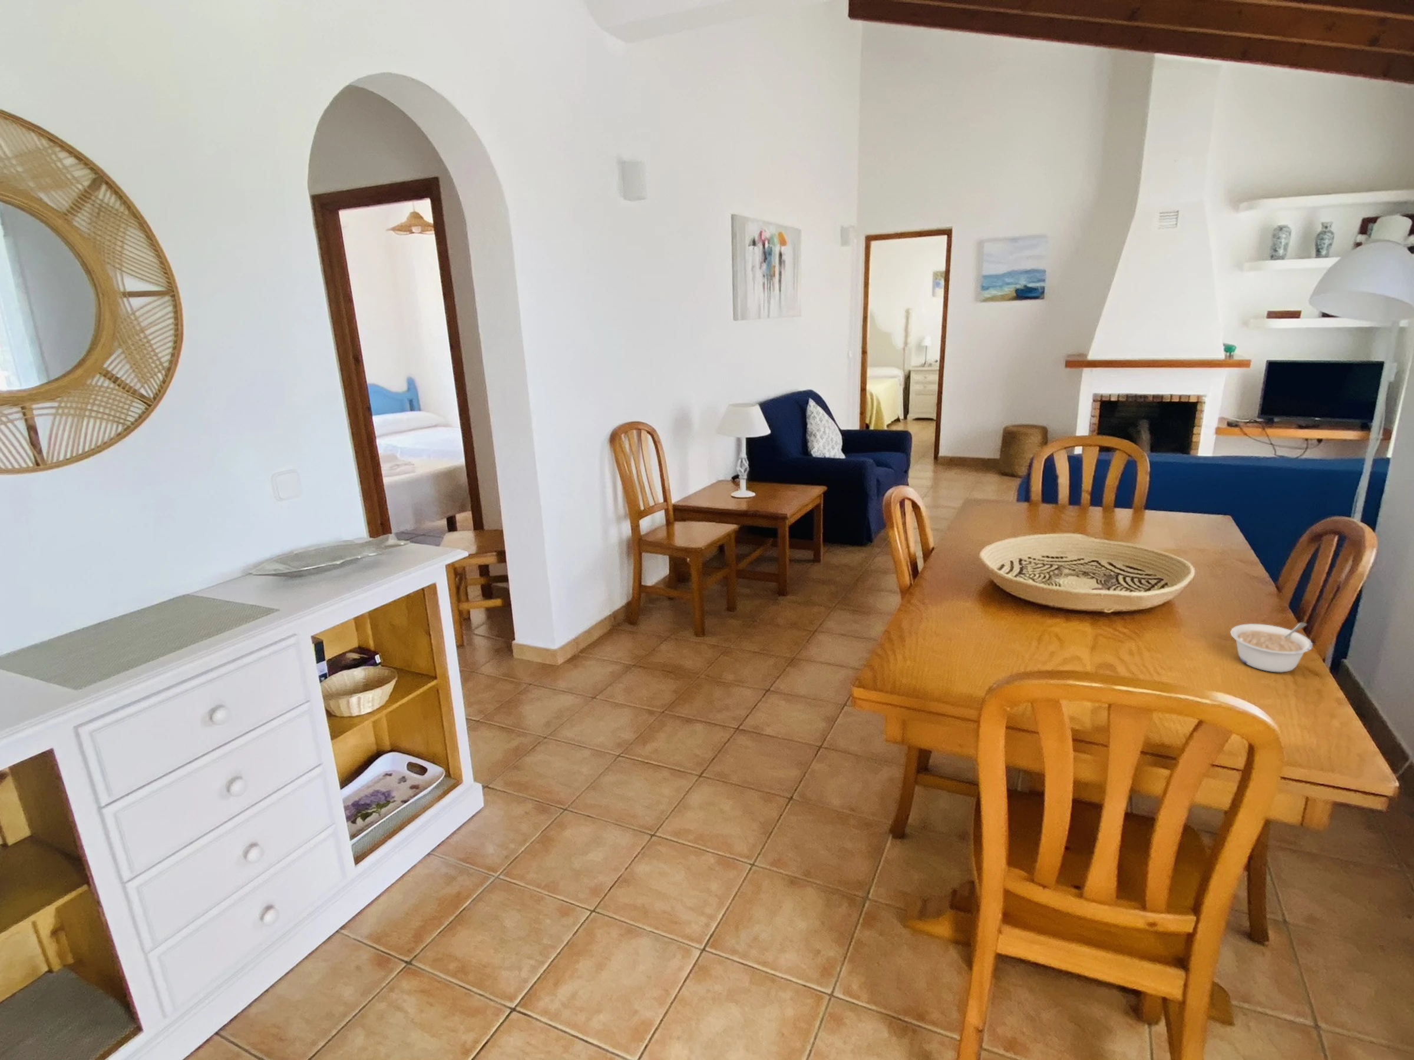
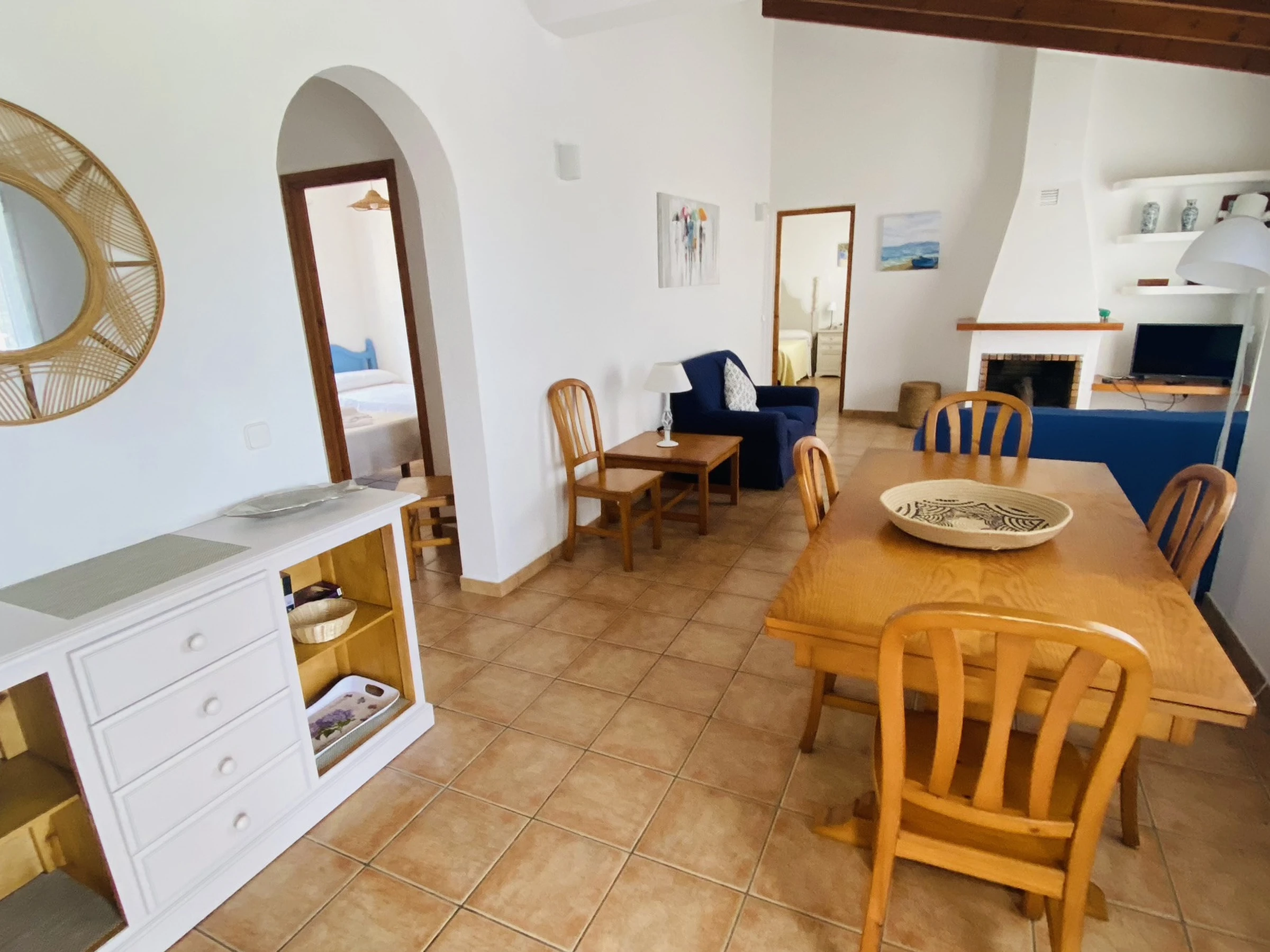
- legume [1229,622,1314,674]
